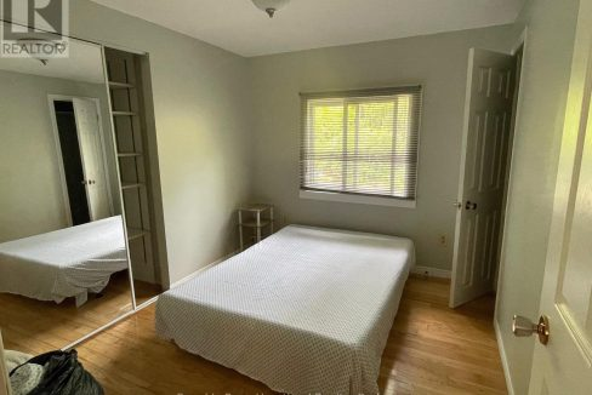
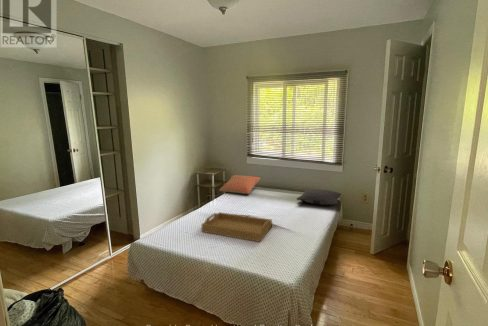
+ pillow [219,174,261,195]
+ serving tray [200,211,273,243]
+ pillow [296,188,342,206]
